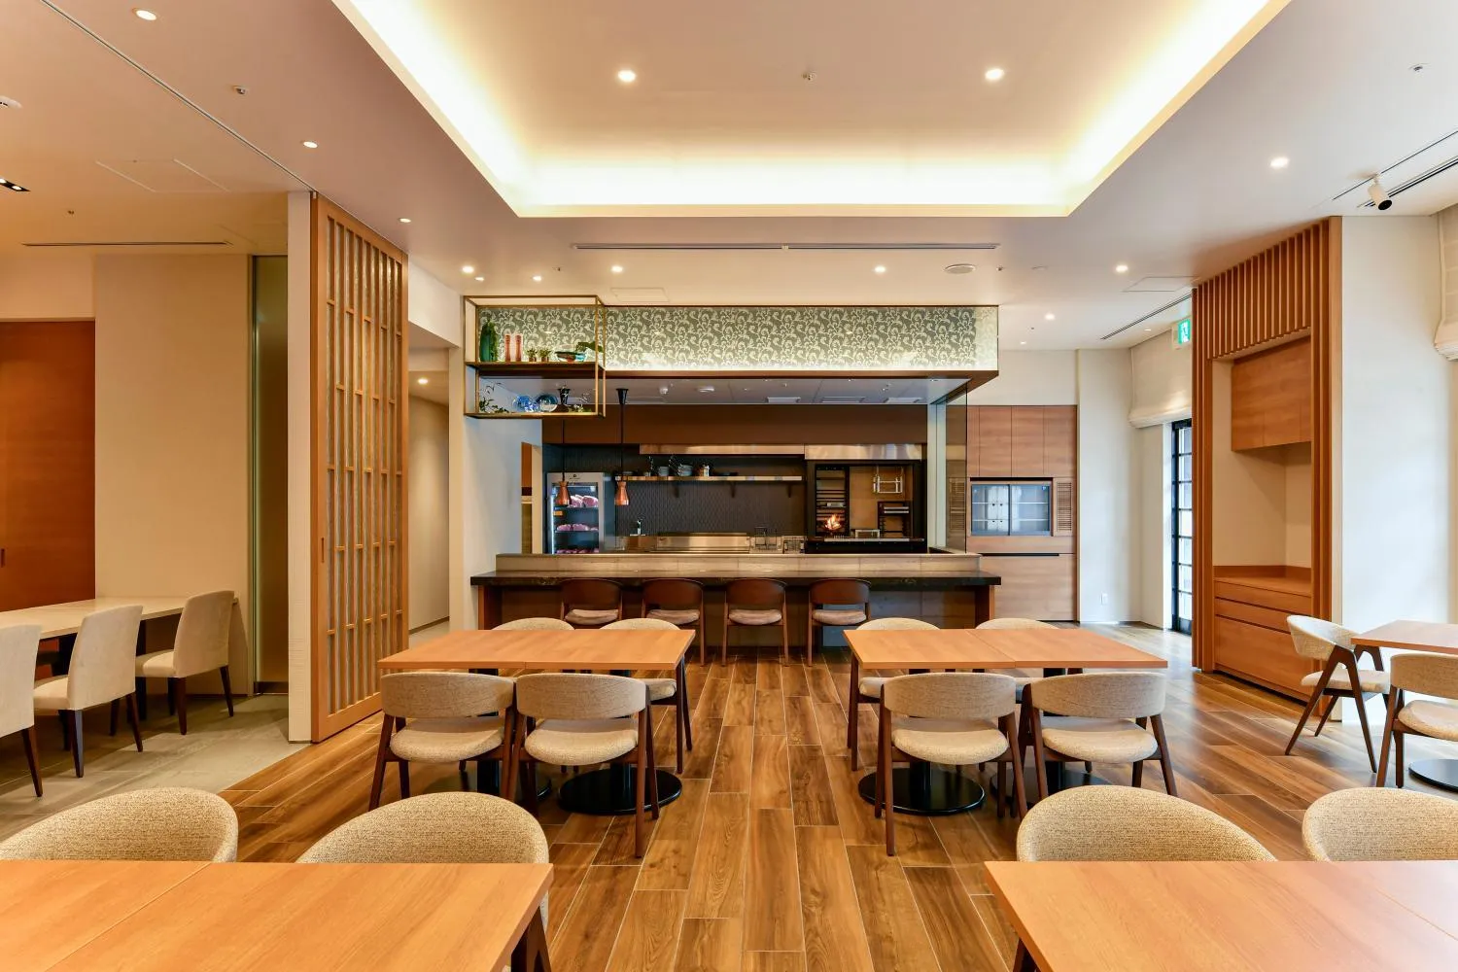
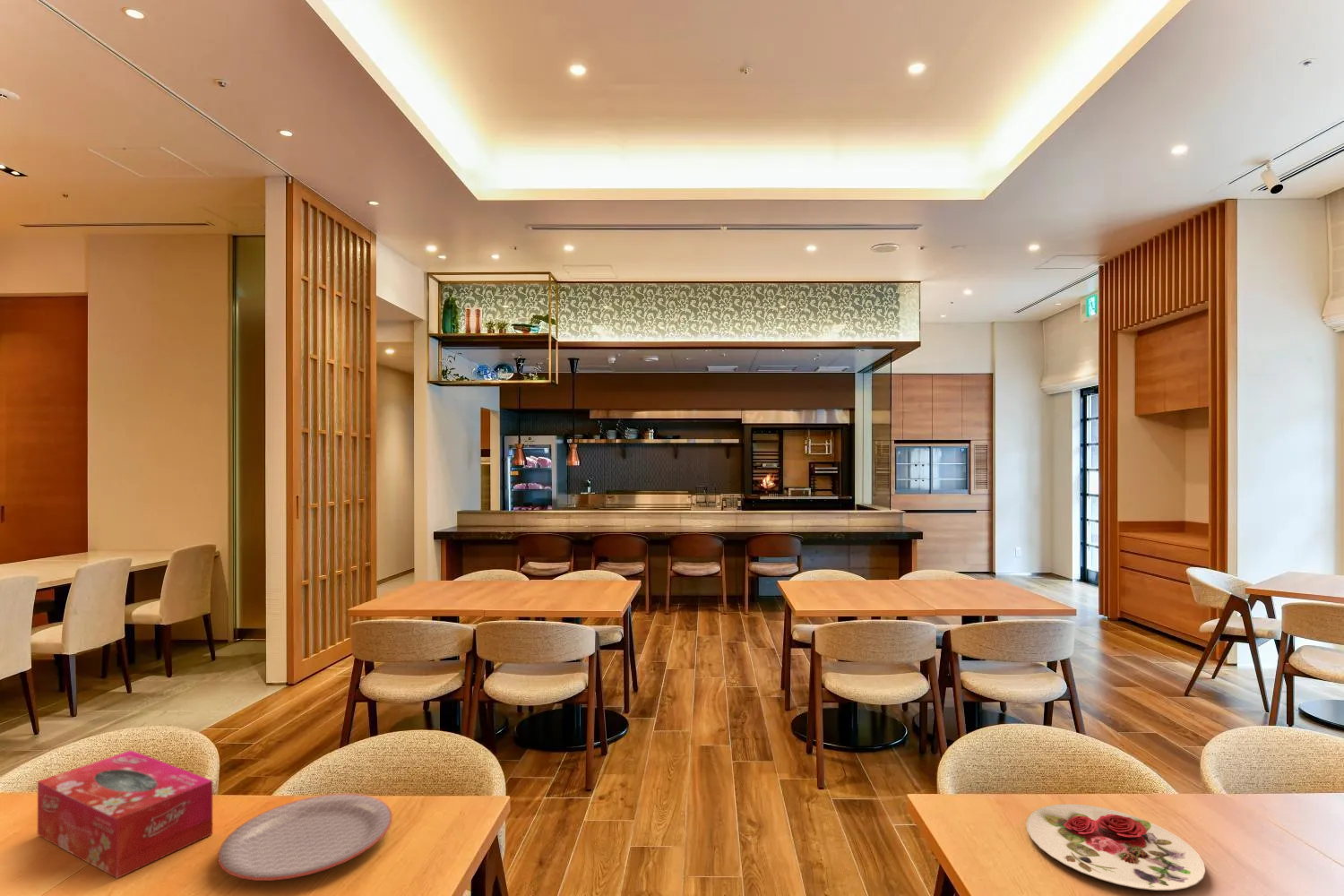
+ plate [1025,804,1206,892]
+ plate [217,793,392,882]
+ tissue box [37,749,213,880]
